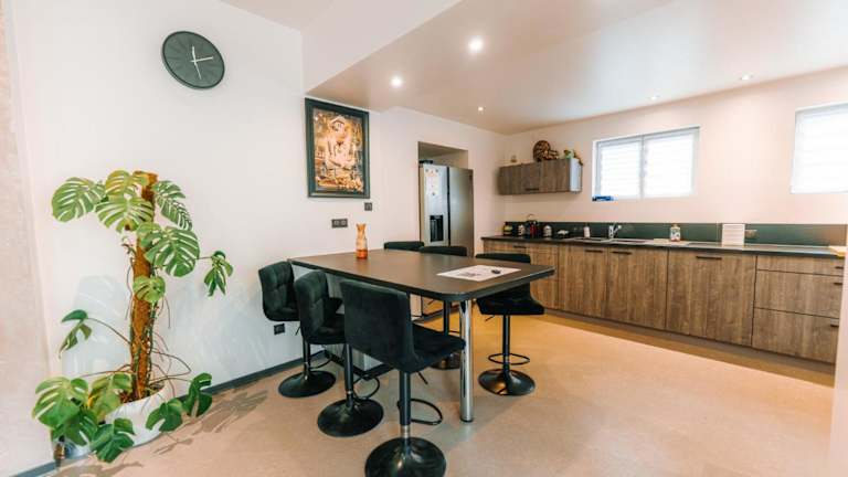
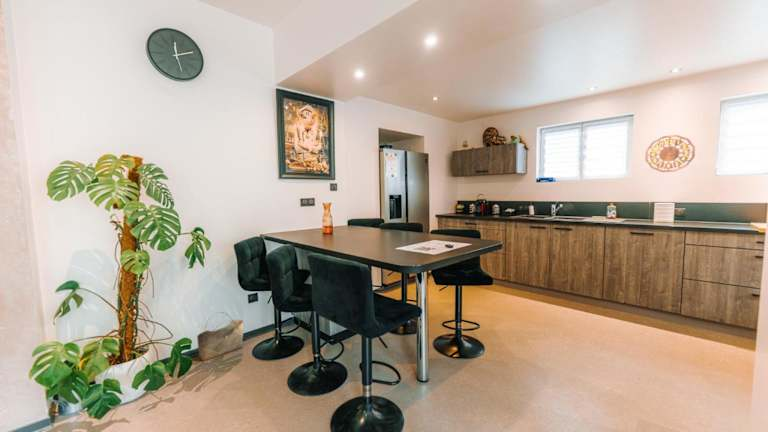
+ basket [196,311,244,362]
+ wall clock [644,134,696,173]
